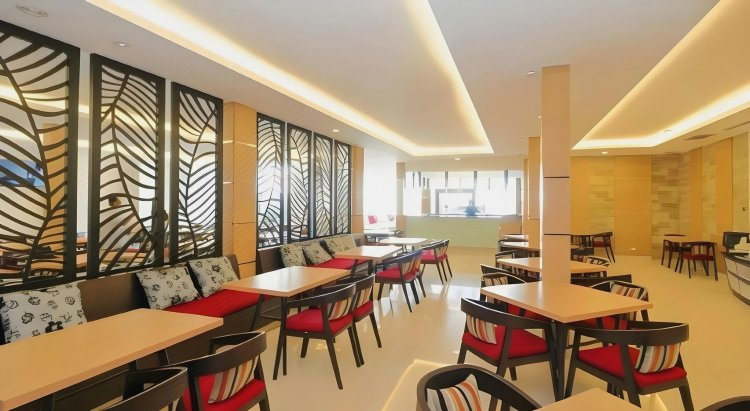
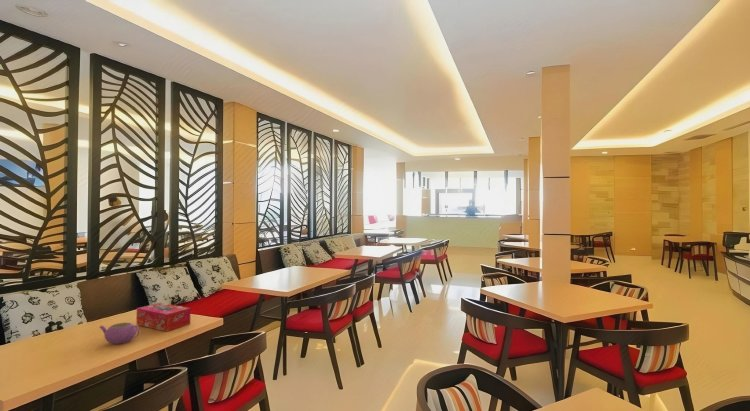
+ tissue box [136,302,191,332]
+ teapot [98,322,140,345]
